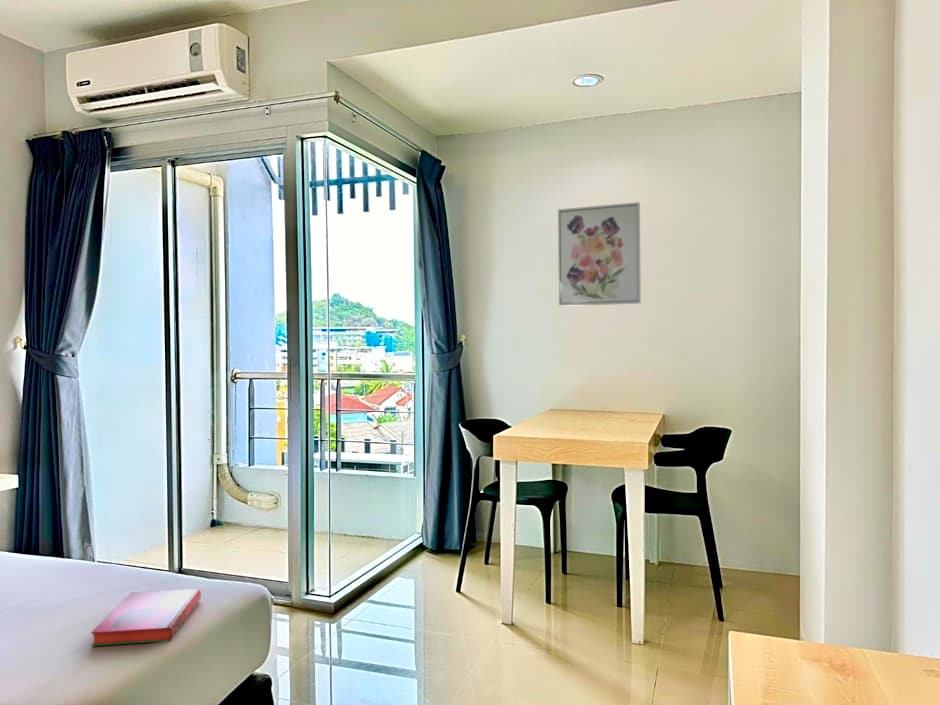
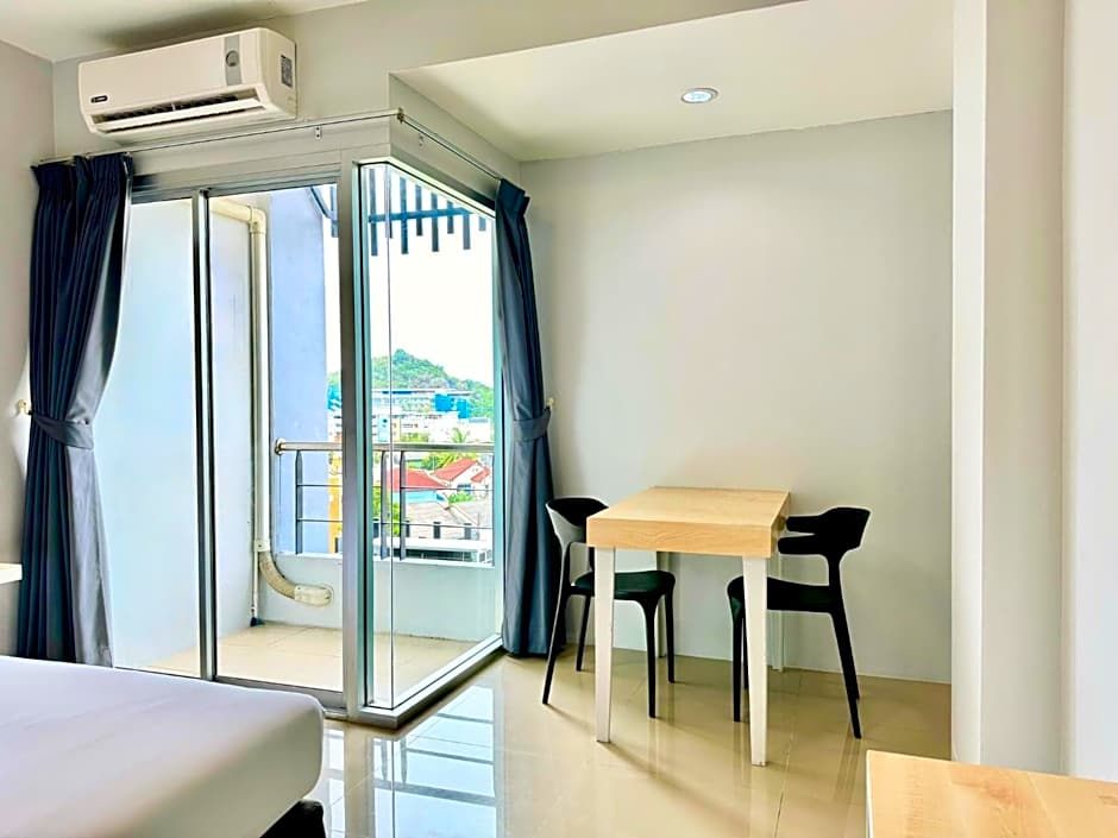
- hardback book [90,587,202,647]
- wall art [557,201,642,307]
